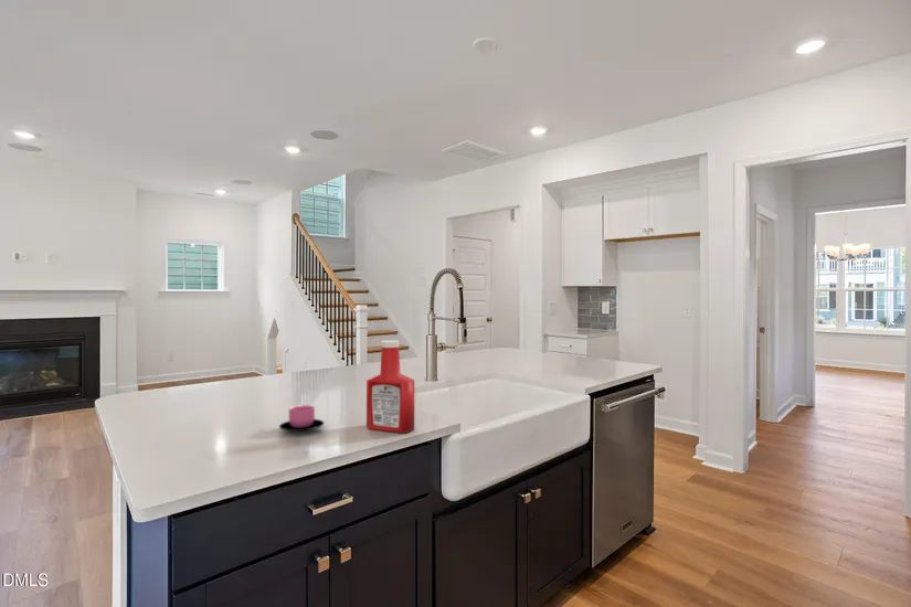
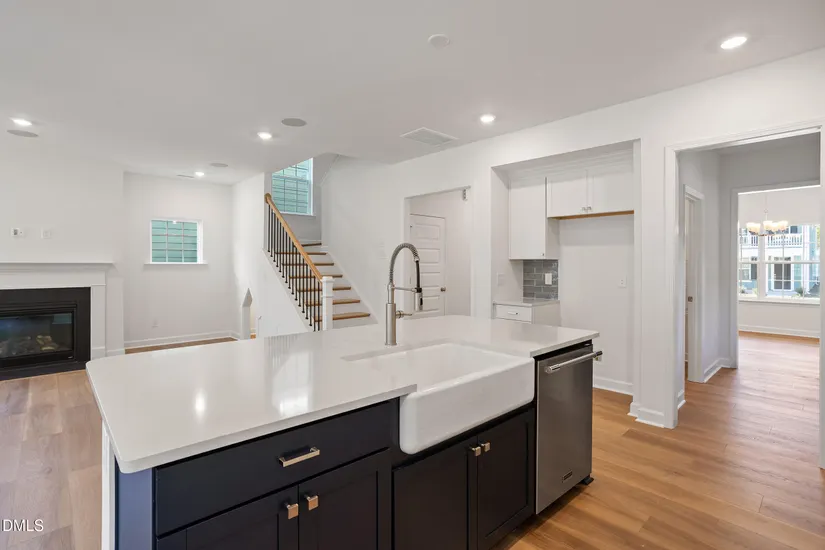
- cup [278,404,325,433]
- soap bottle [366,339,415,434]
